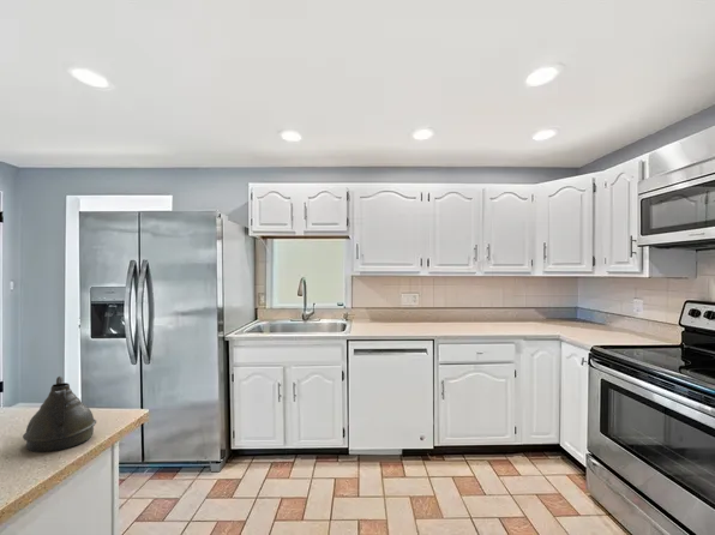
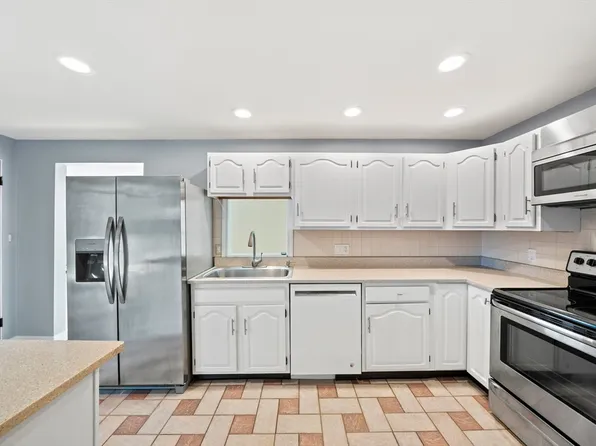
- teapot [22,375,97,453]
